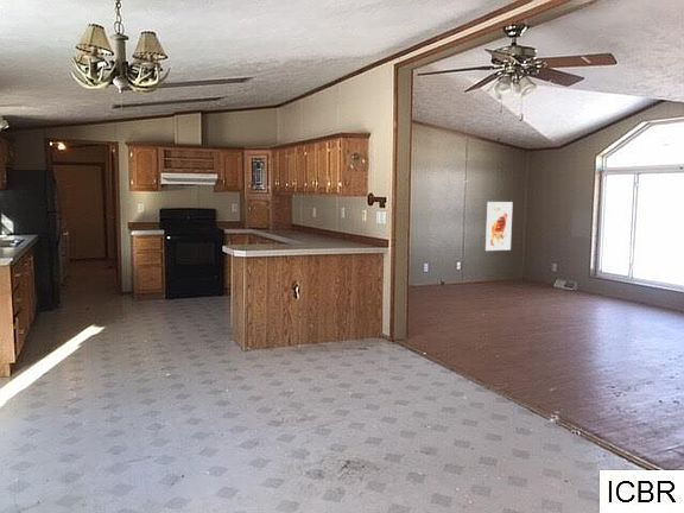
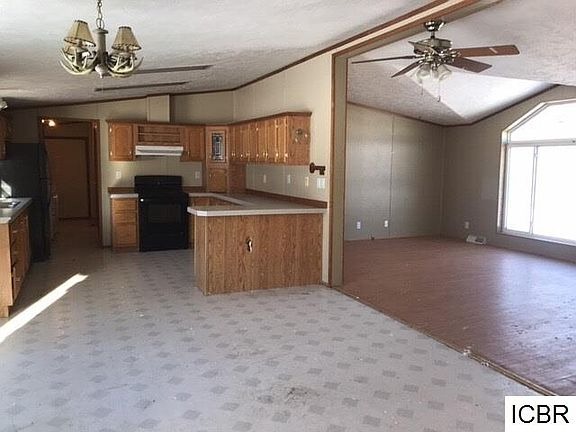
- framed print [484,201,514,252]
